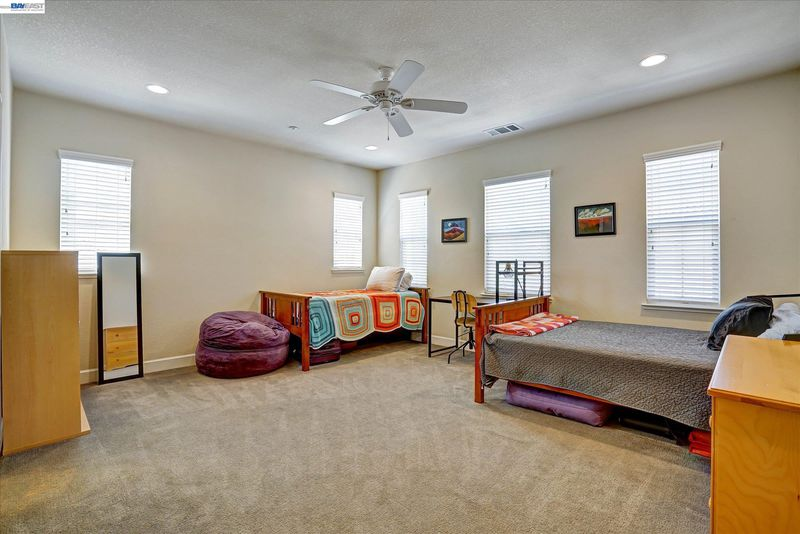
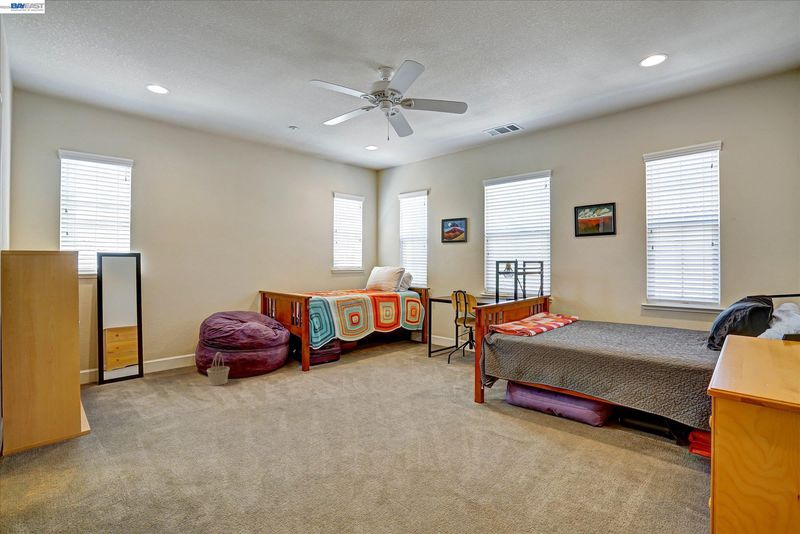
+ basket [206,351,231,386]
